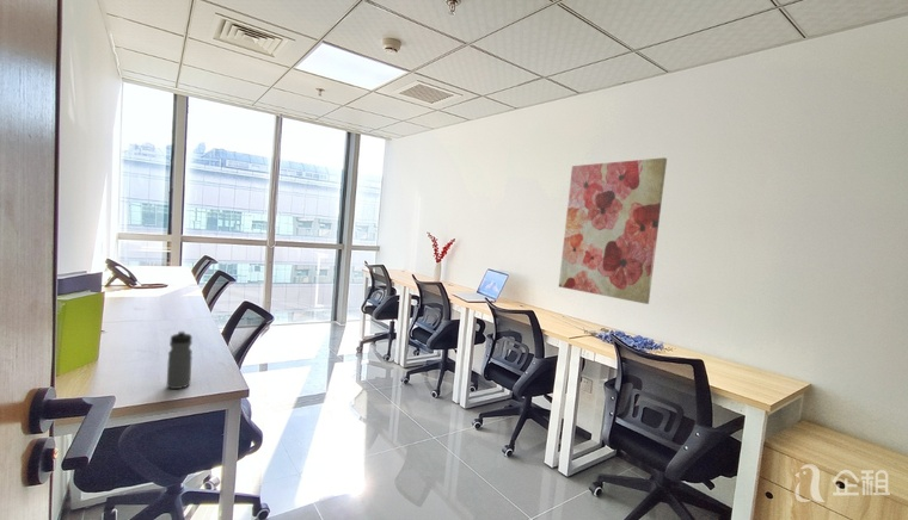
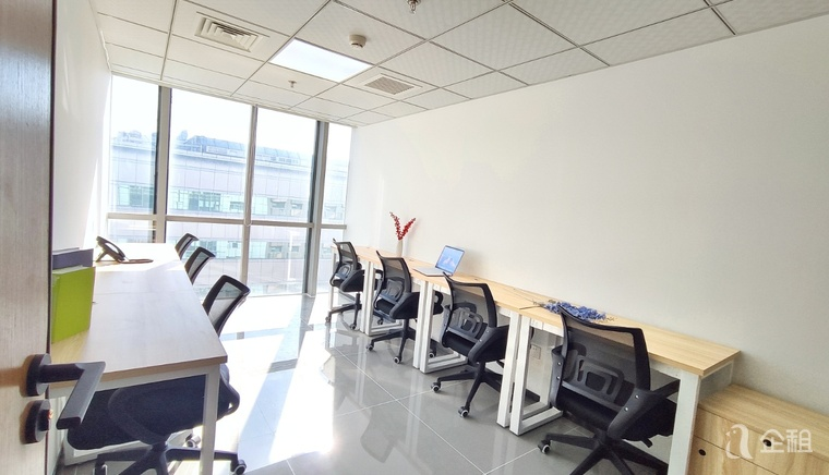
- water bottle [166,329,194,390]
- wall art [558,156,668,305]
